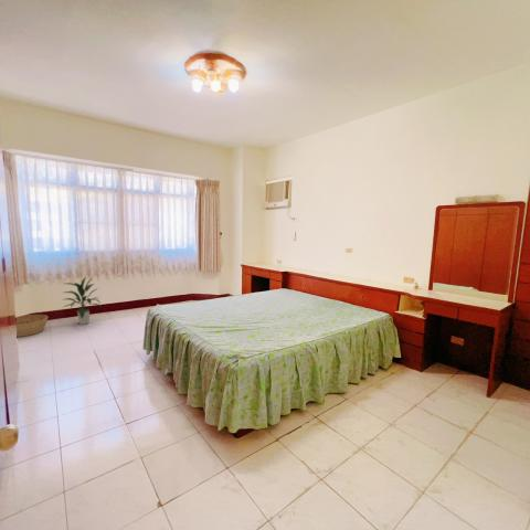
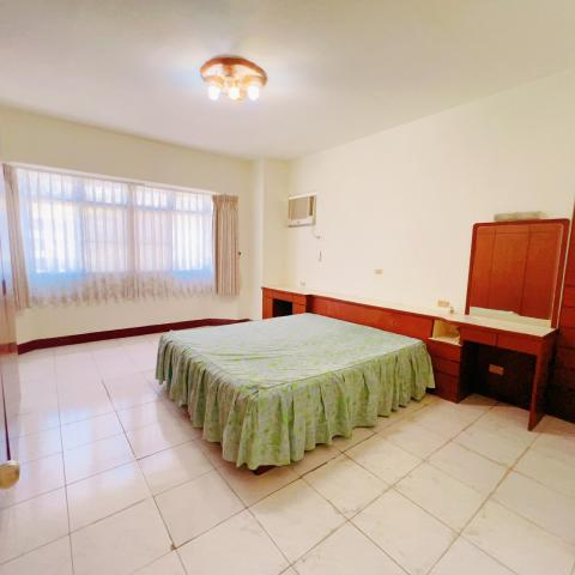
- indoor plant [61,275,102,326]
- basket [15,314,50,338]
